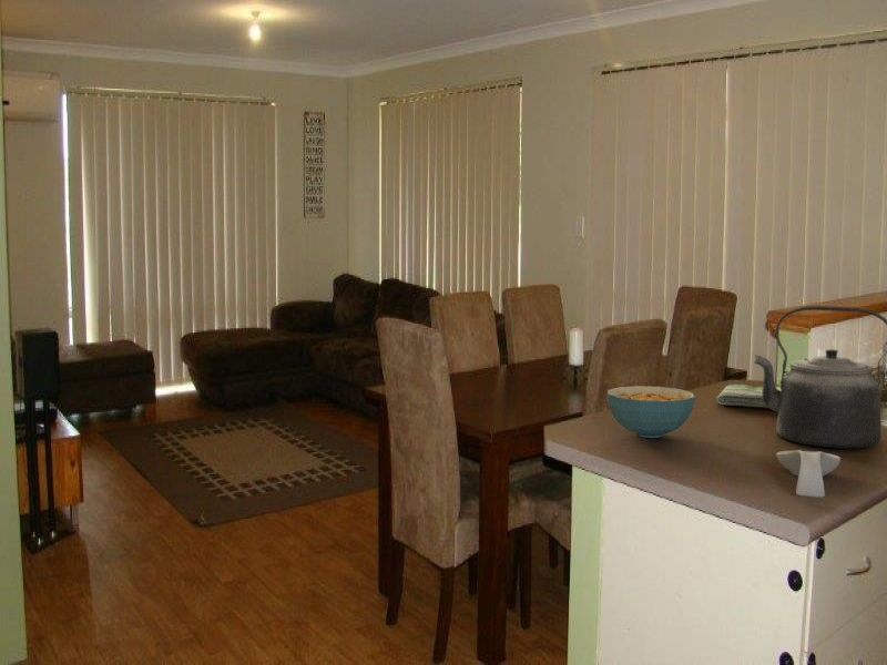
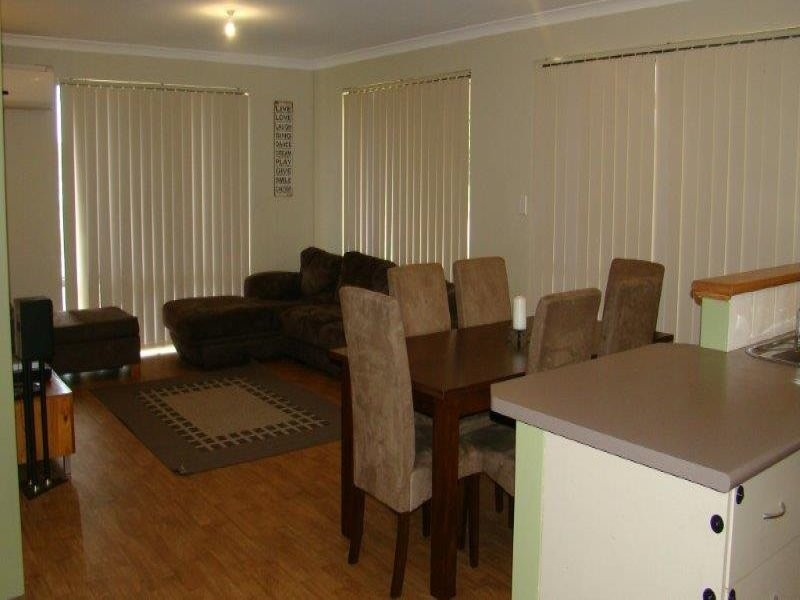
- kettle [753,305,887,449]
- dish towel [715,383,781,409]
- spoon rest [776,449,842,499]
- cereal bowl [606,385,696,439]
